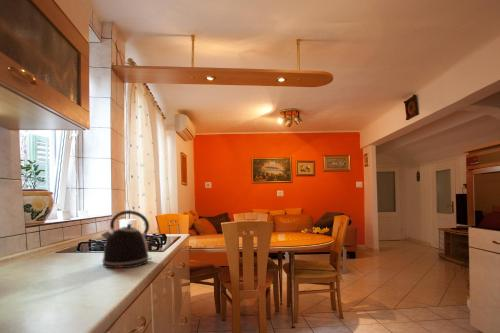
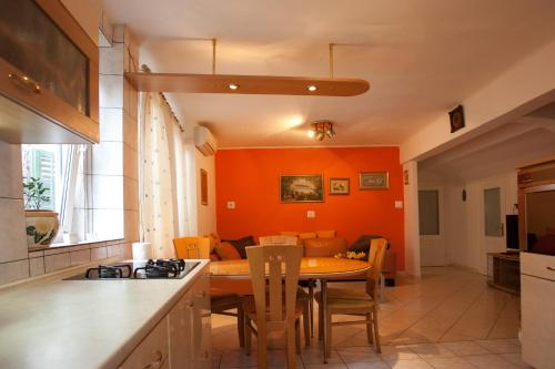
- kettle [100,209,153,269]
